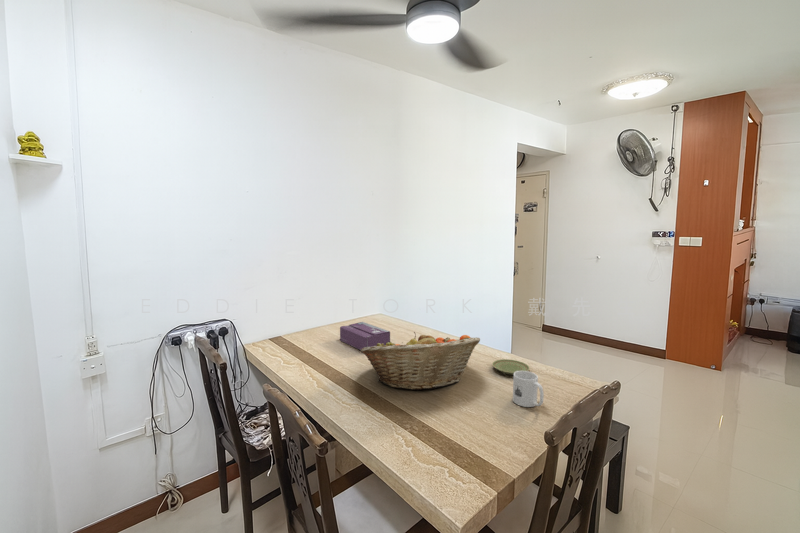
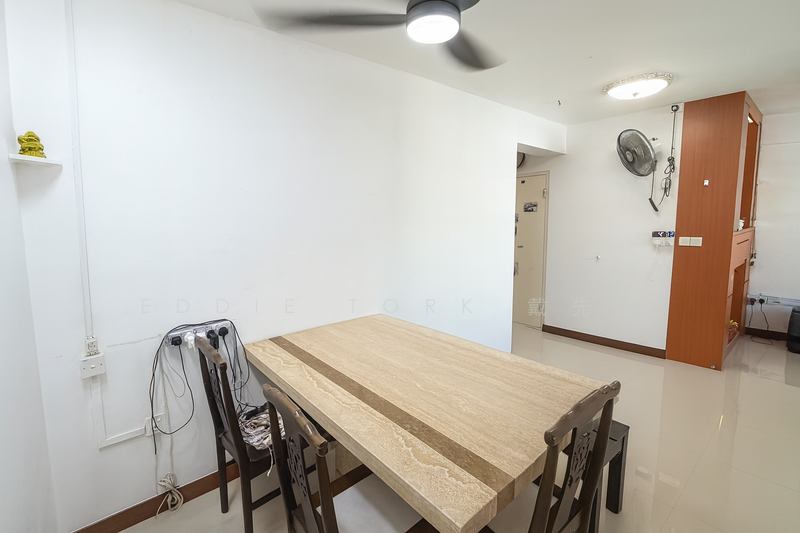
- tissue box [339,321,391,351]
- mug [512,371,545,408]
- plate [491,358,531,376]
- fruit basket [360,331,481,391]
